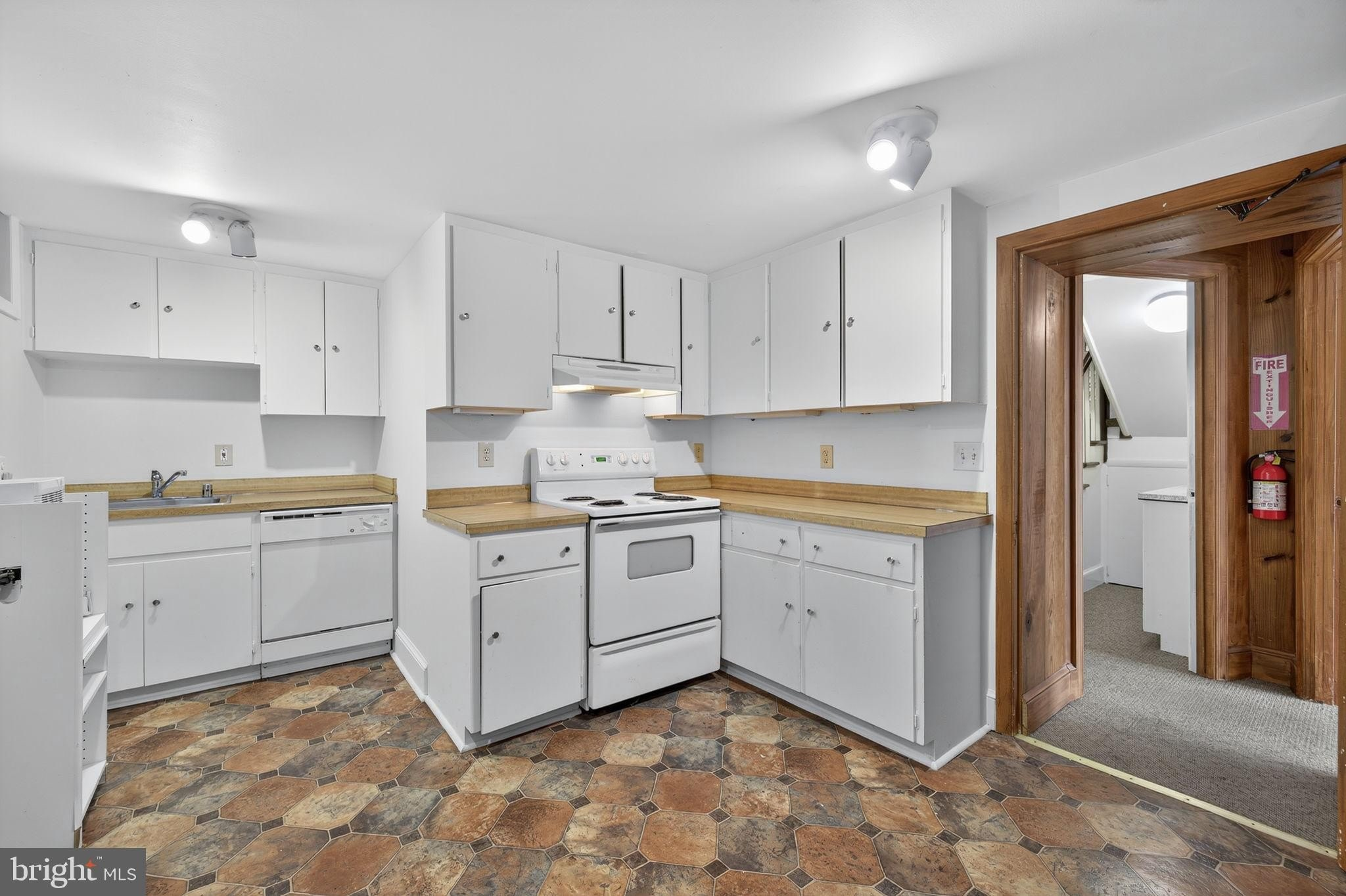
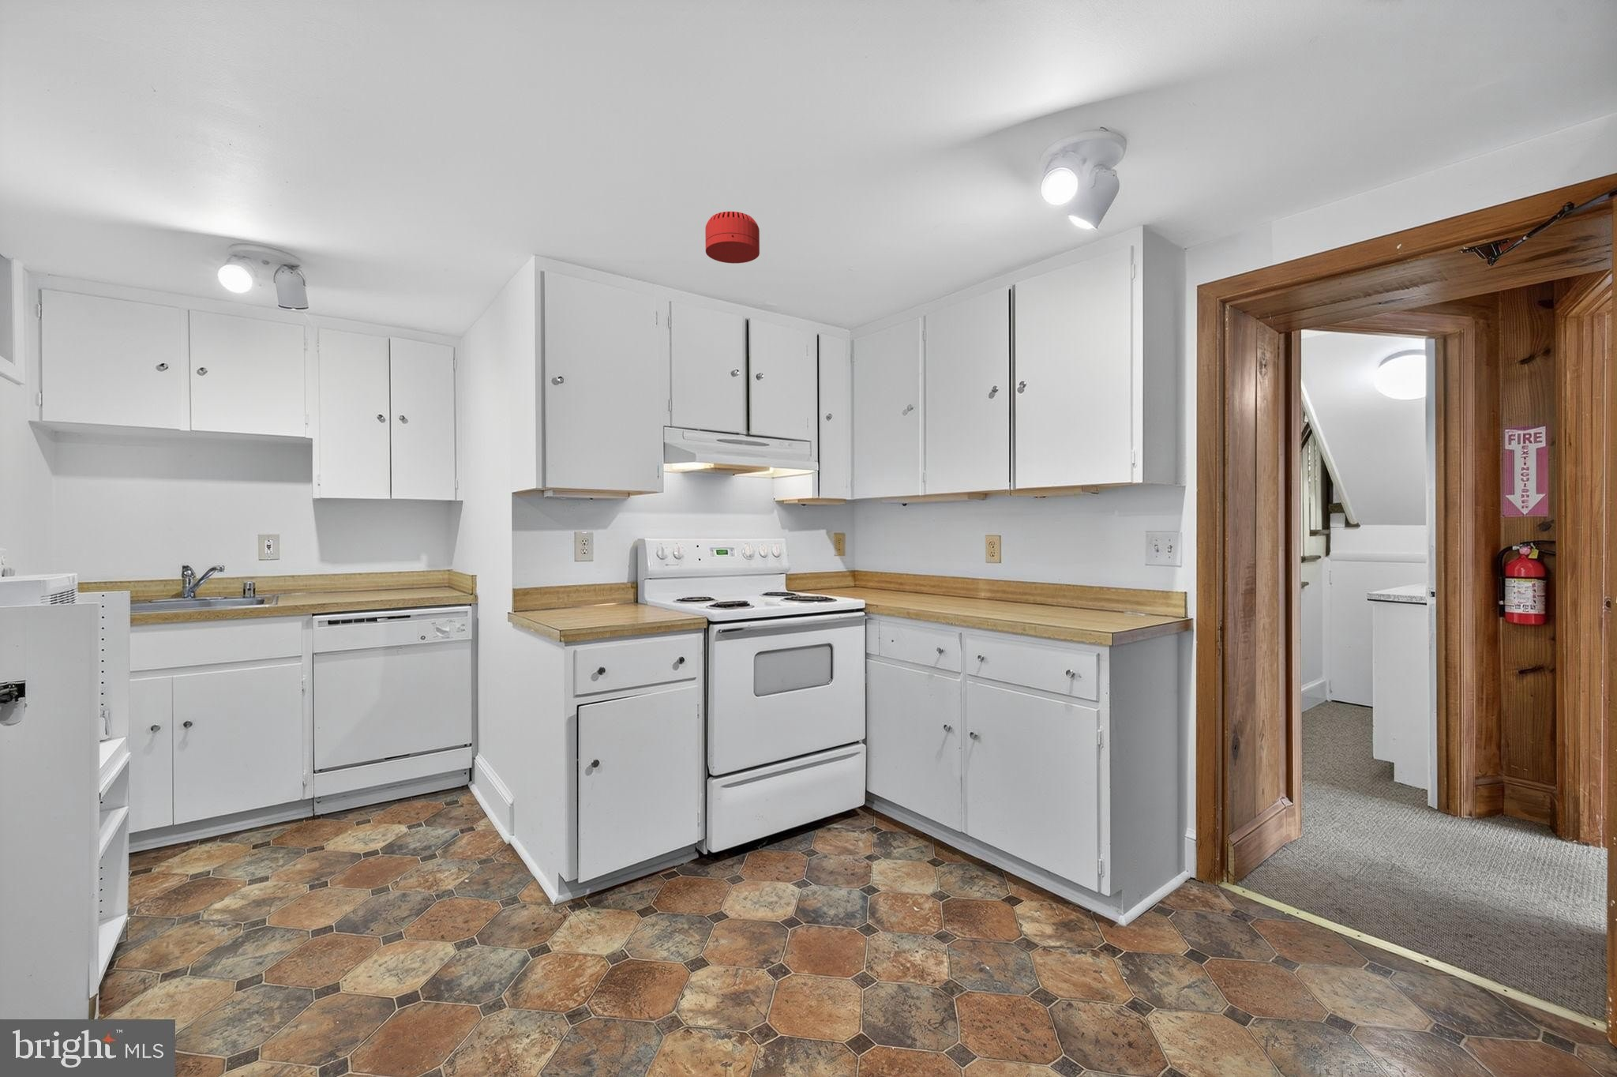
+ smoke detector [704,210,760,264]
